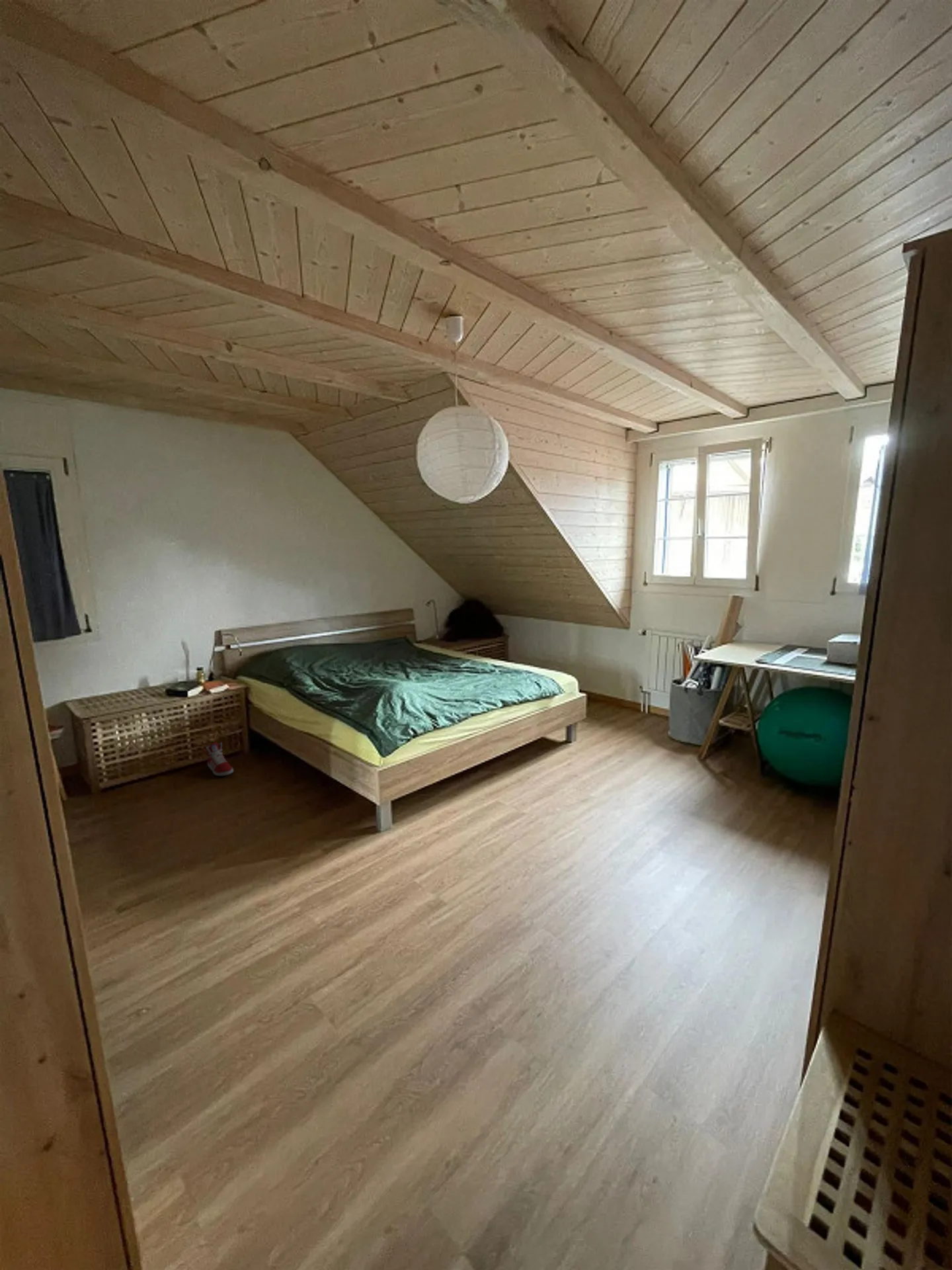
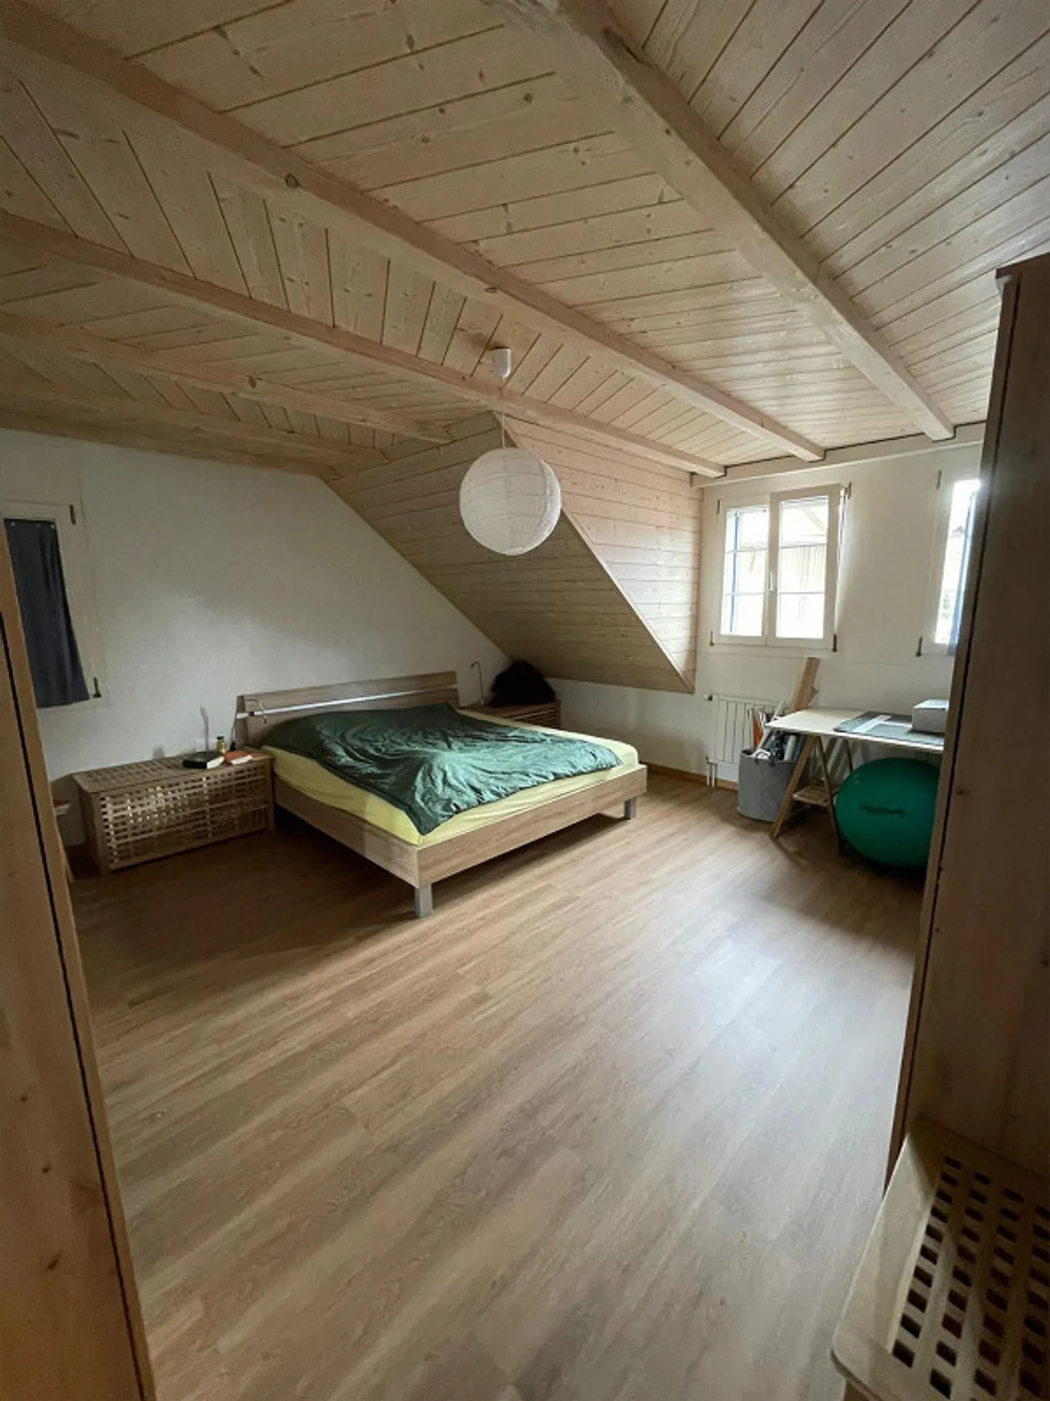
- sneaker [205,741,234,777]
